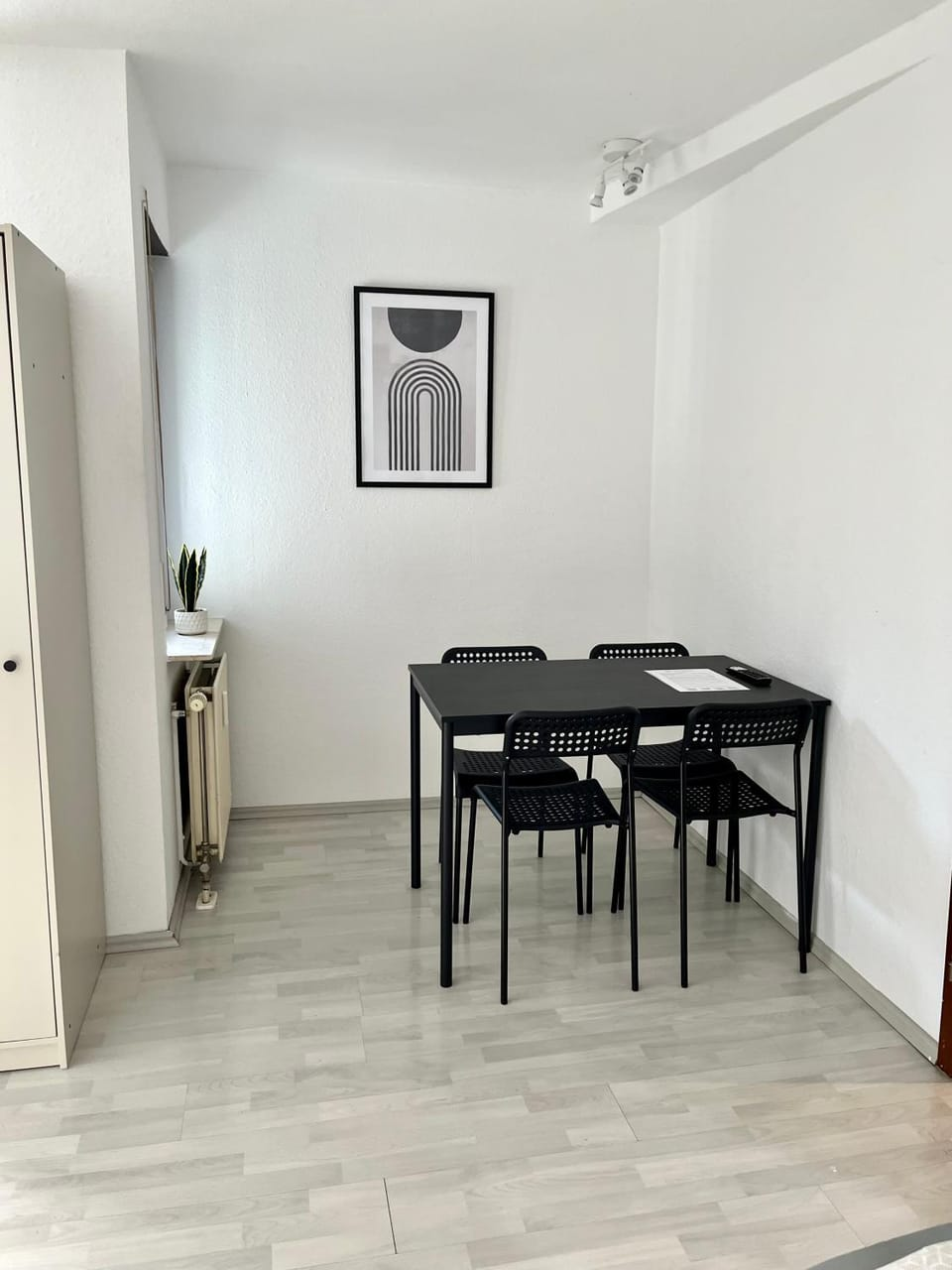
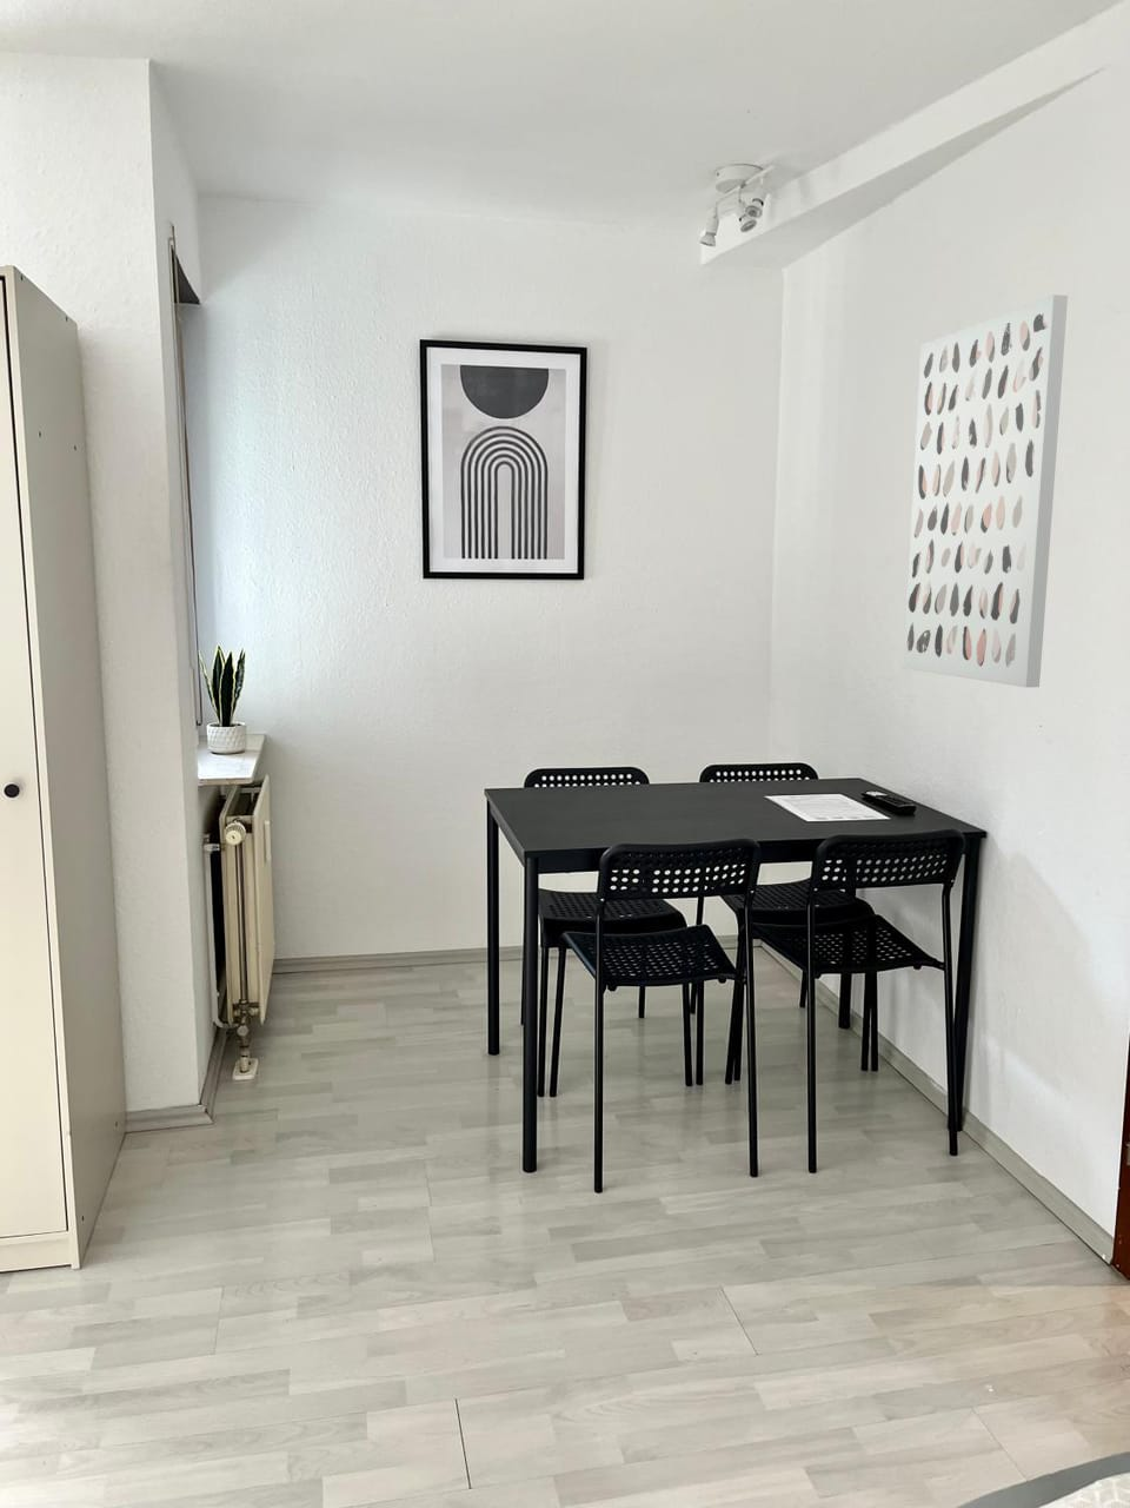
+ wall art [902,293,1068,688]
